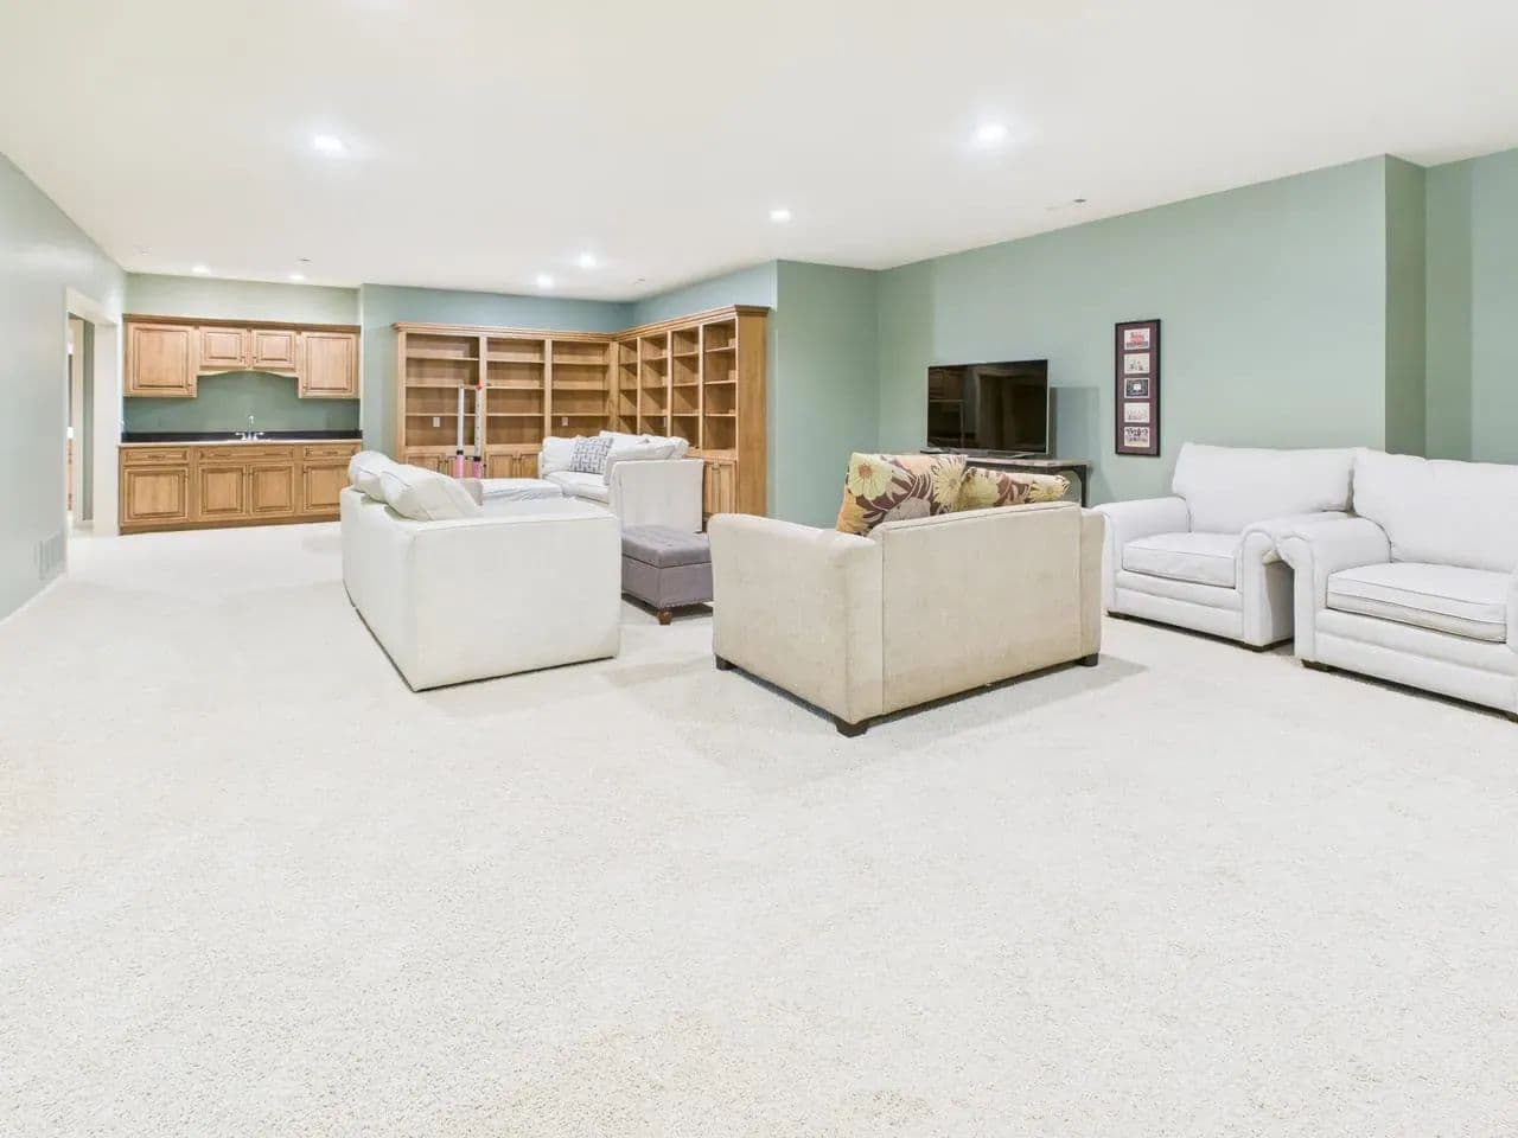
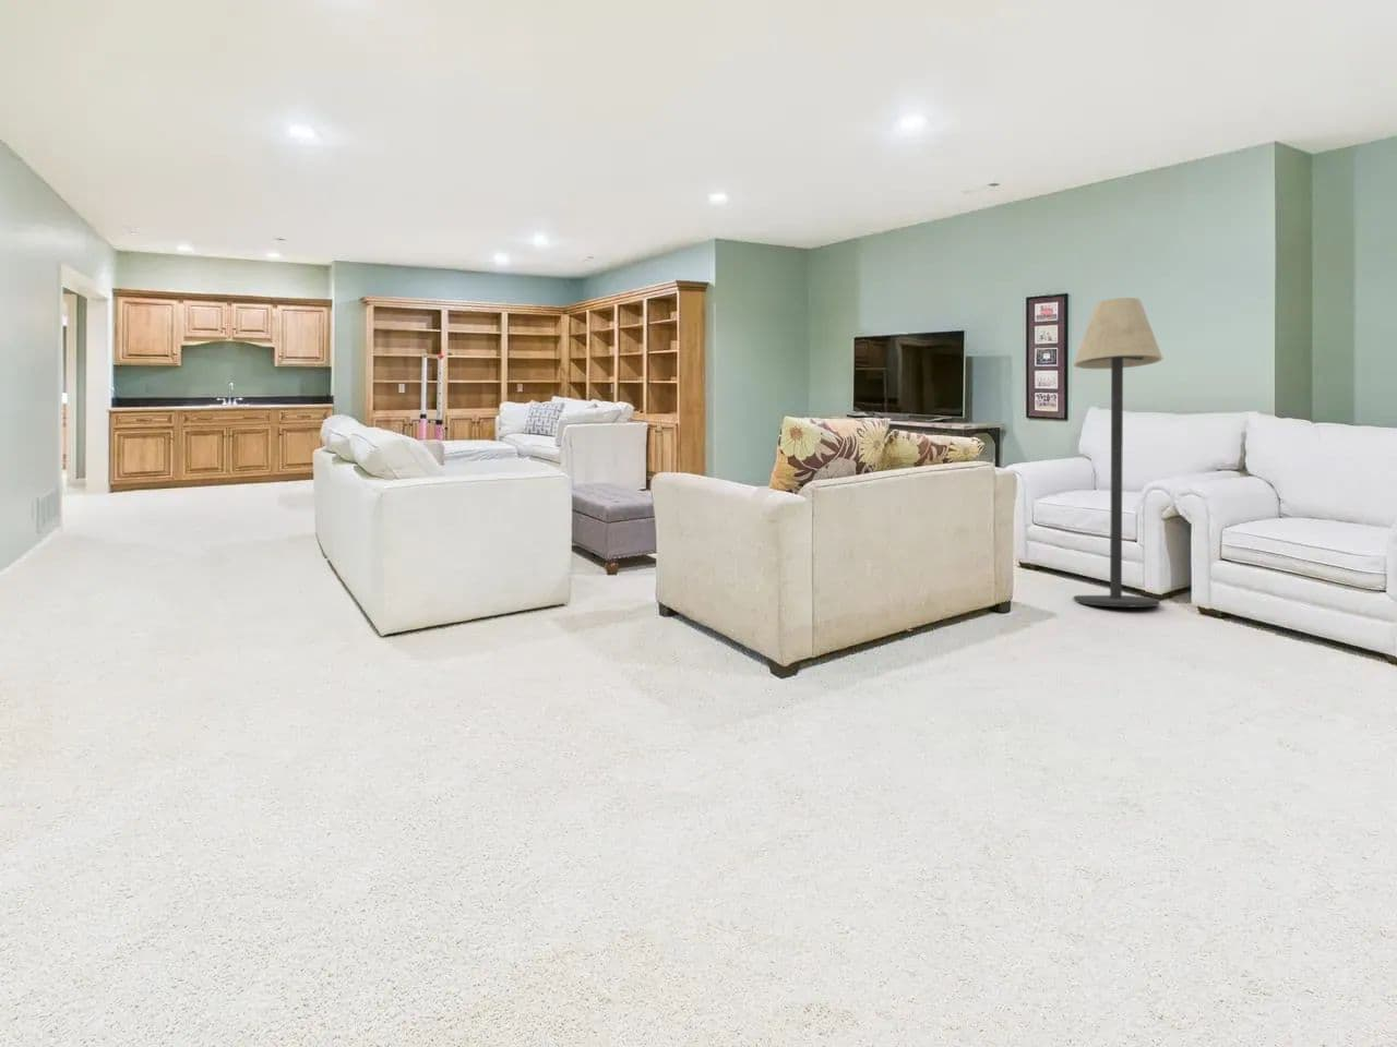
+ floor lamp [1072,297,1164,607]
